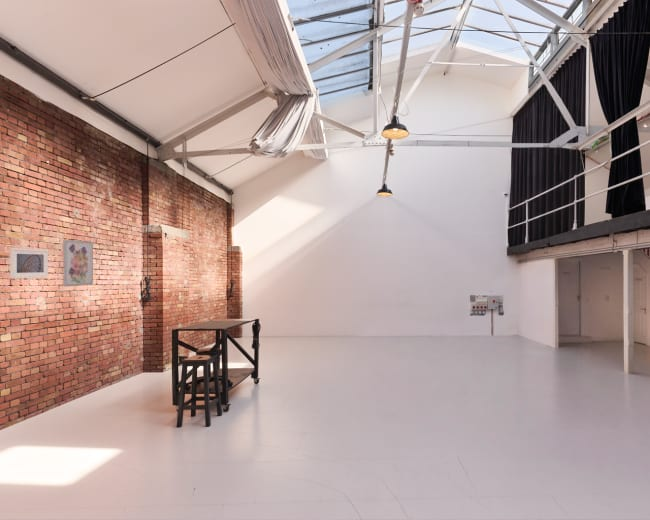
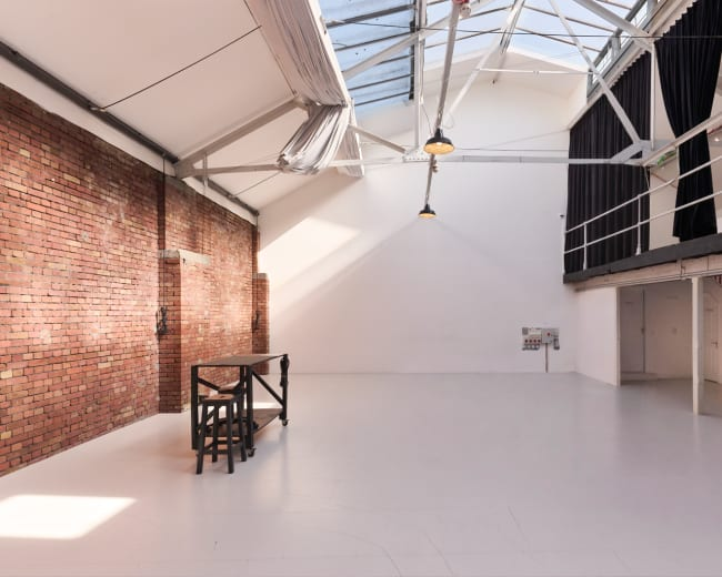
- wall art [62,239,94,288]
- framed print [9,247,49,280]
